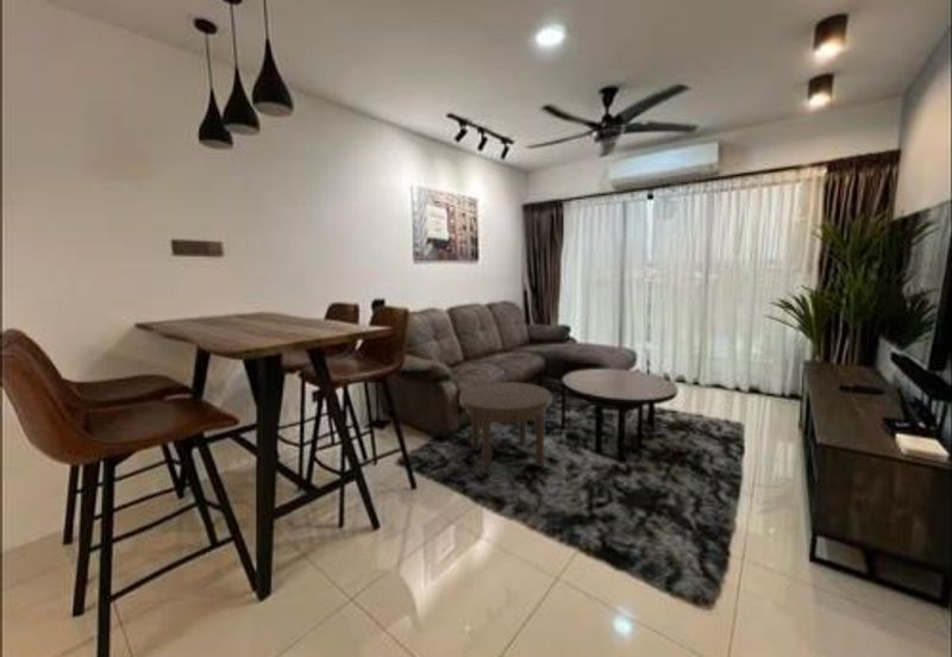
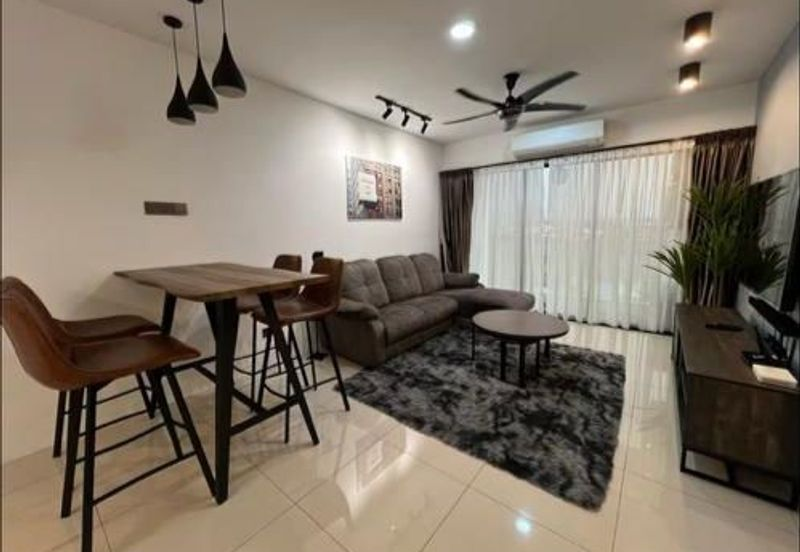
- side table [458,381,553,475]
